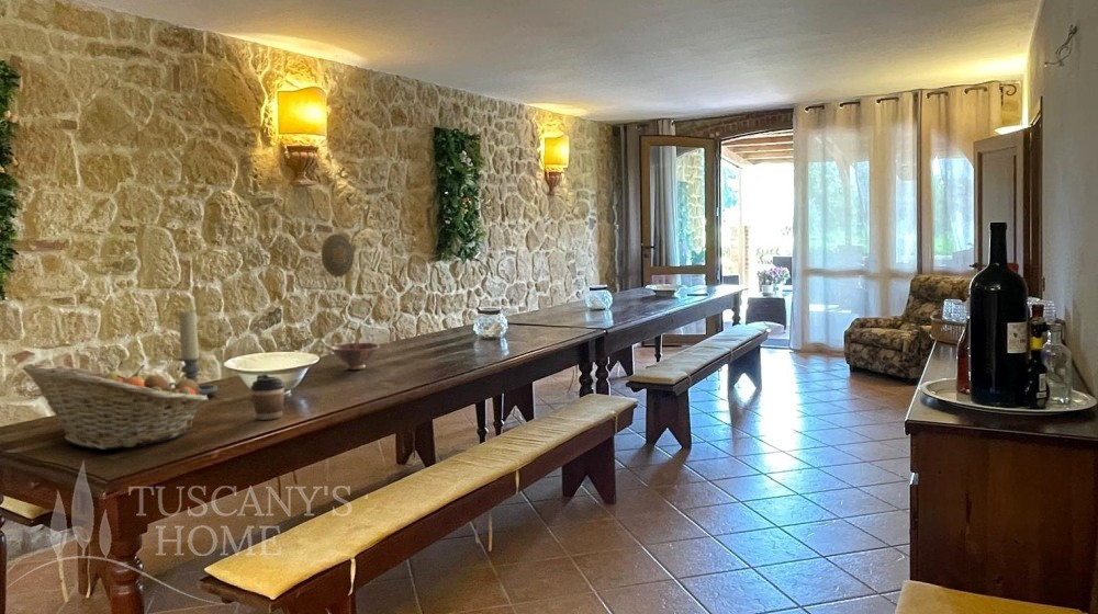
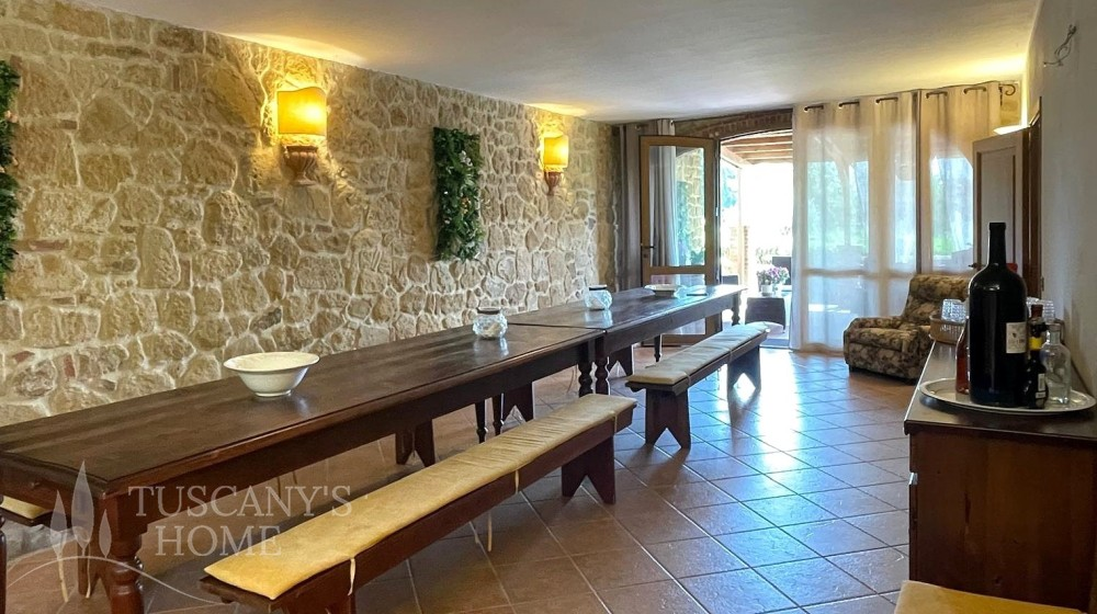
- bowl [328,342,381,371]
- coffee cup [249,373,285,421]
- candle holder [169,308,219,397]
- decorative plate [321,234,355,278]
- fruit basket [21,362,210,451]
